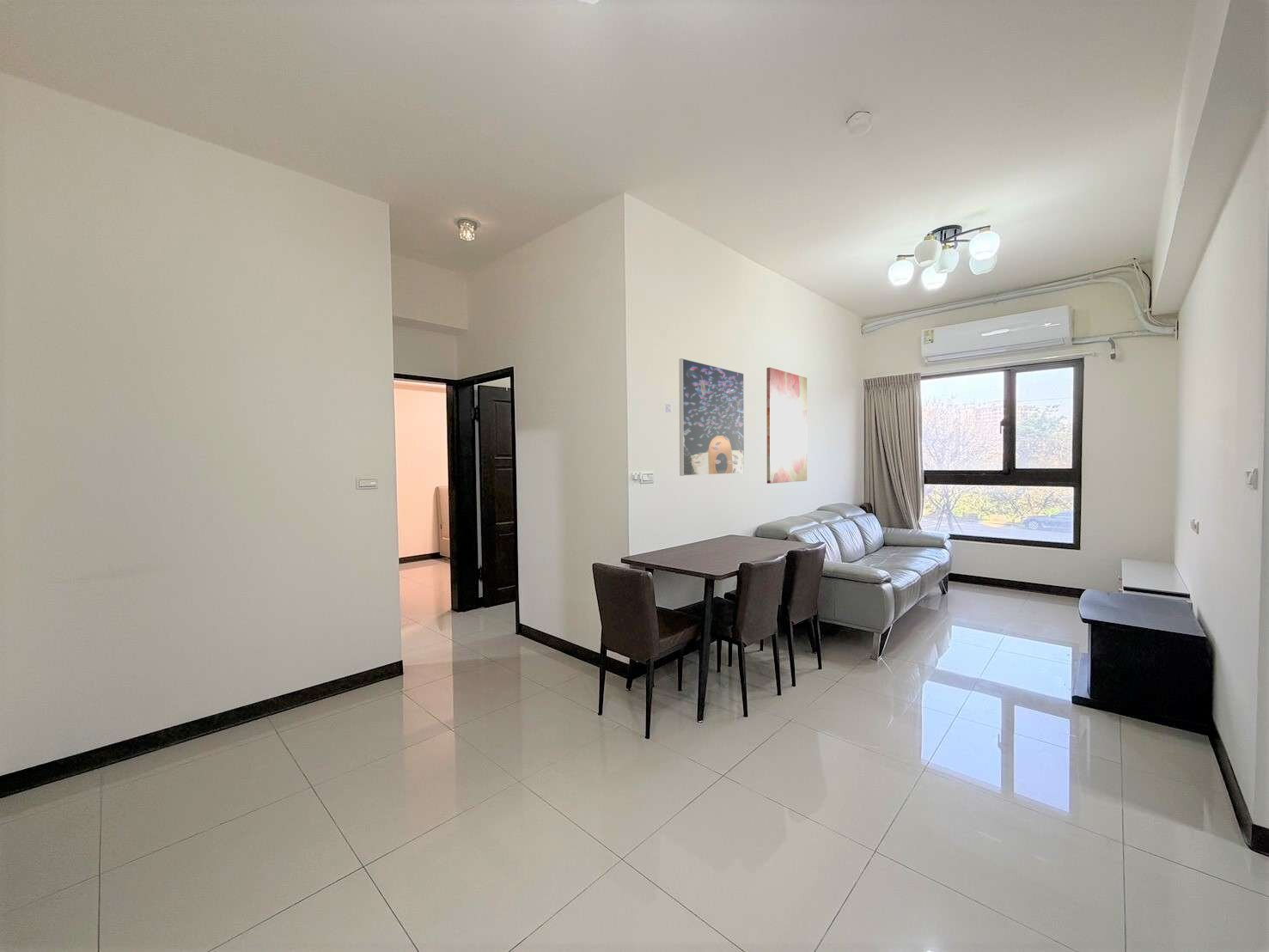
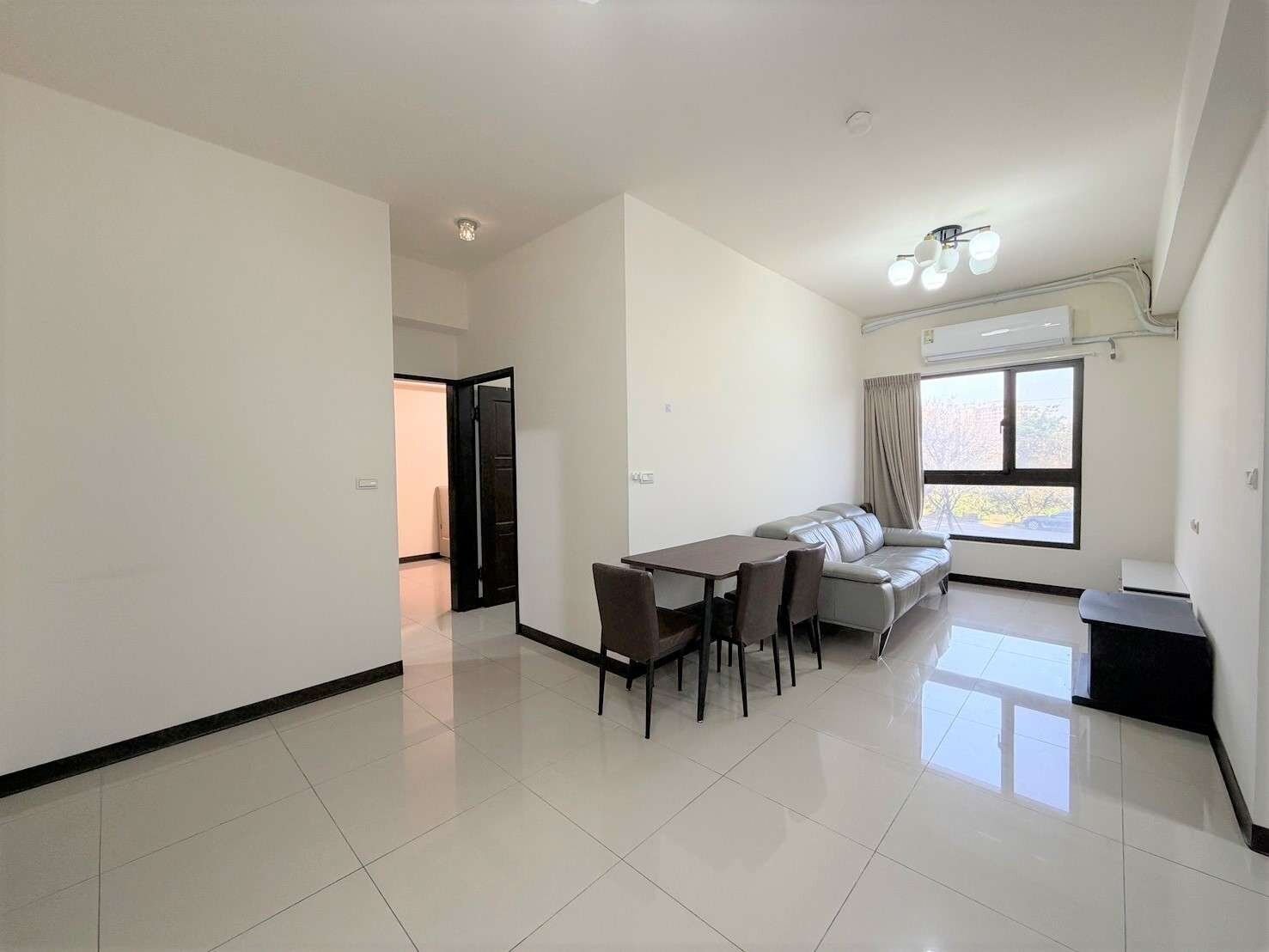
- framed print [679,357,745,477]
- wall art [766,367,808,485]
